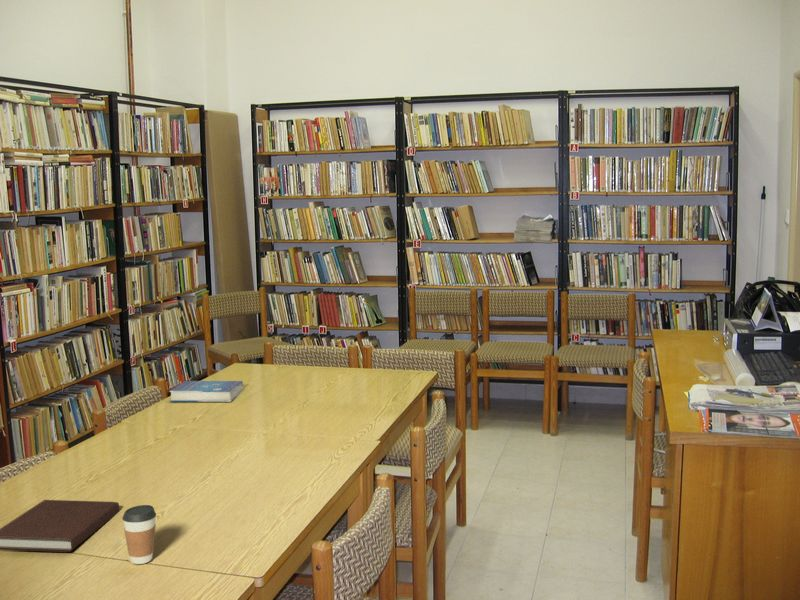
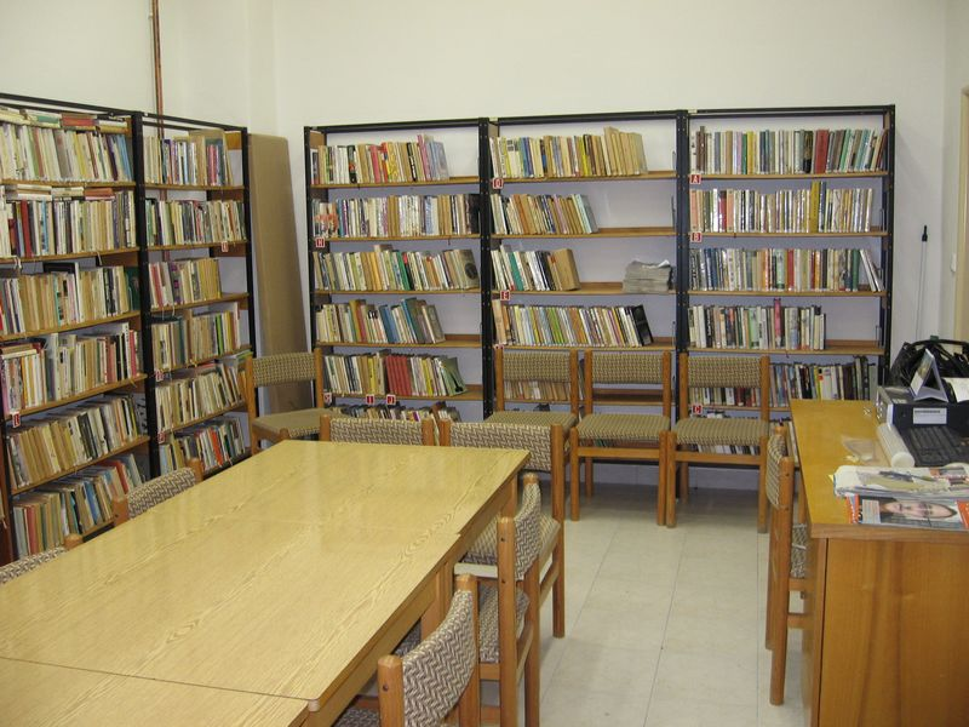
- book [169,380,244,403]
- coffee cup [121,504,157,565]
- notebook [0,499,120,553]
